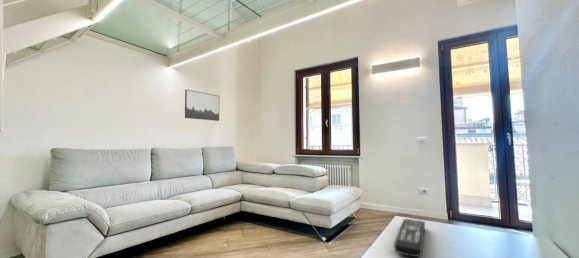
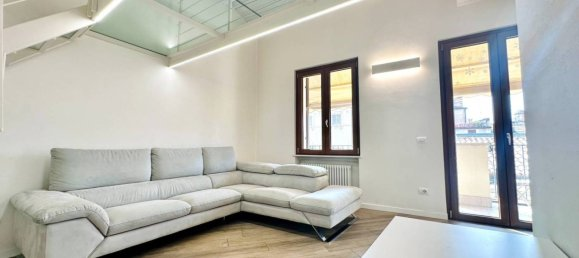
- remote control [393,218,426,258]
- wall art [184,89,220,122]
